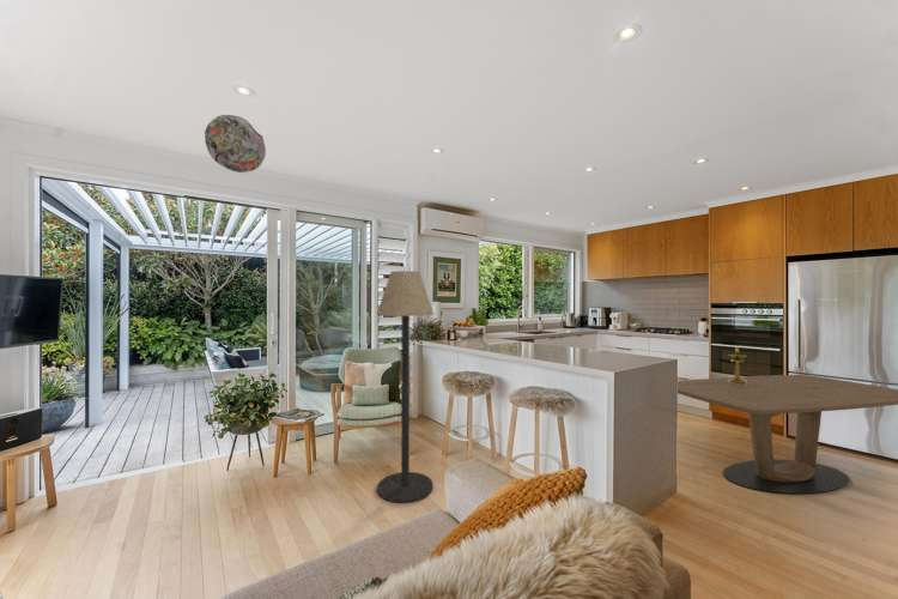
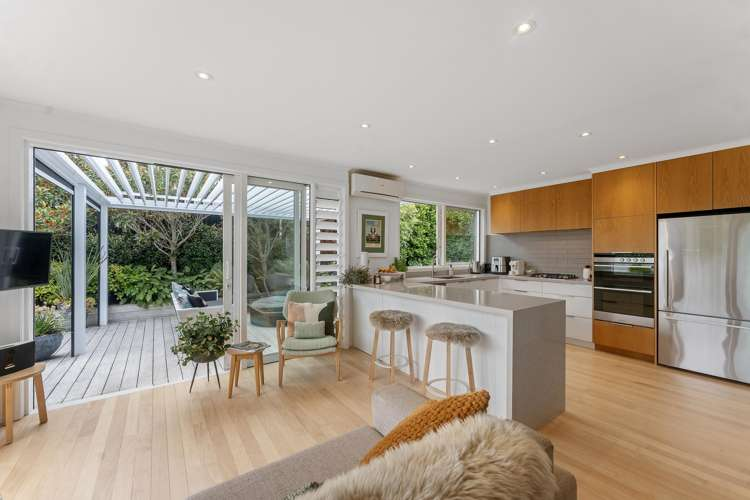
- dining table [676,374,898,495]
- candlestick [727,344,748,385]
- paper lantern [204,114,267,174]
- floor lamp [375,270,435,504]
